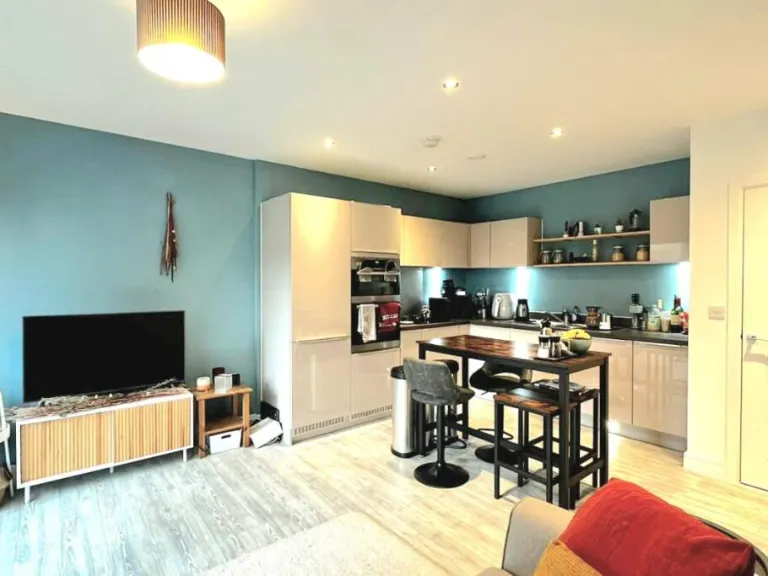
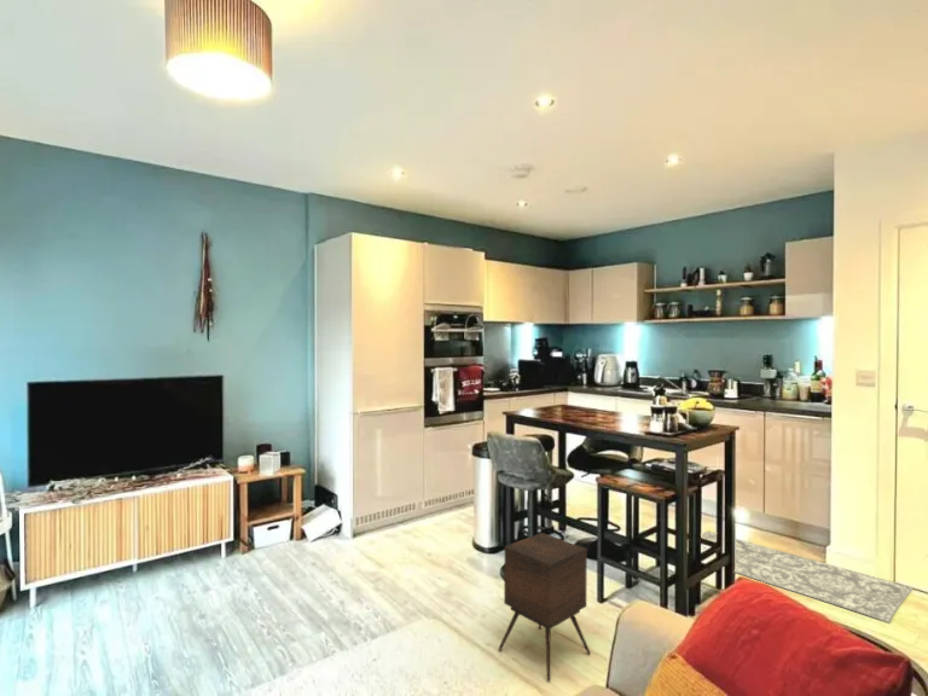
+ side table [497,532,591,683]
+ rug [701,530,915,624]
